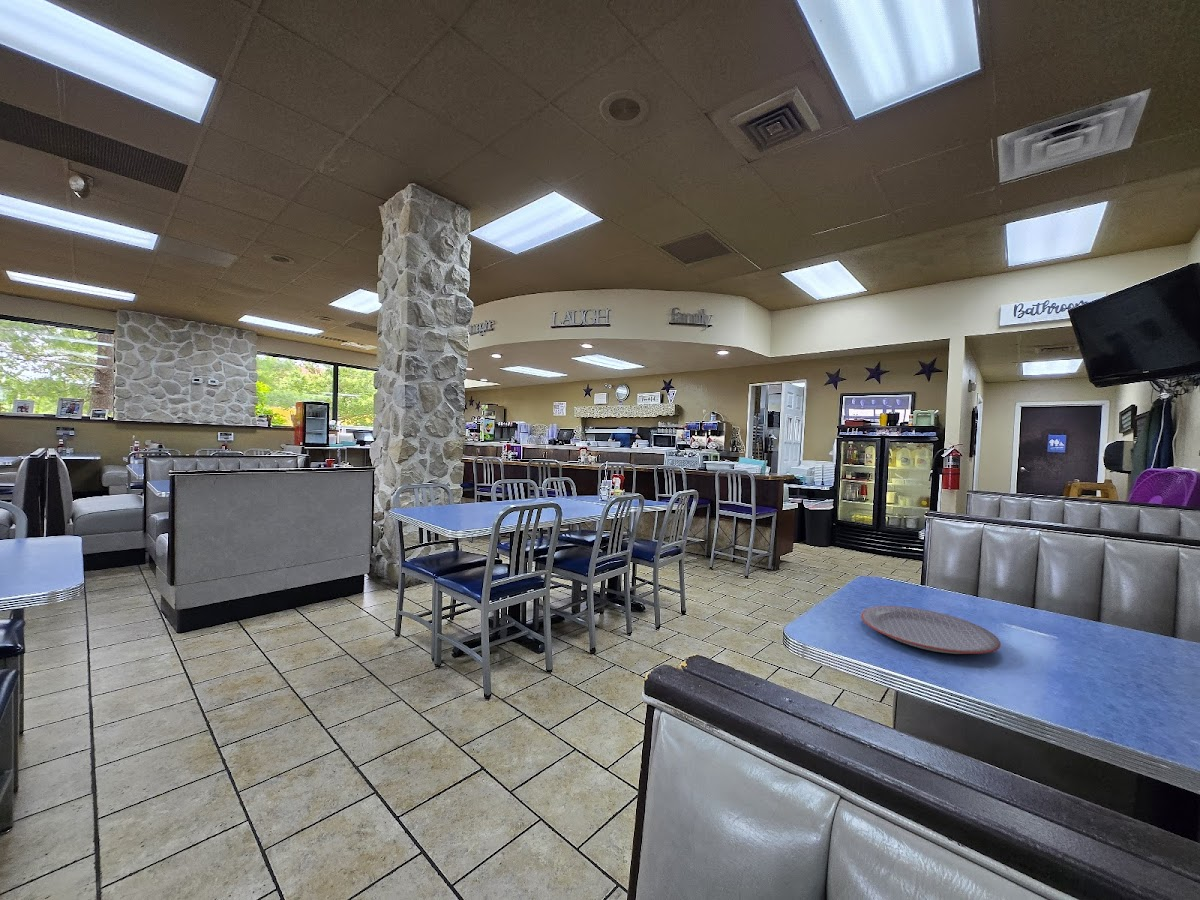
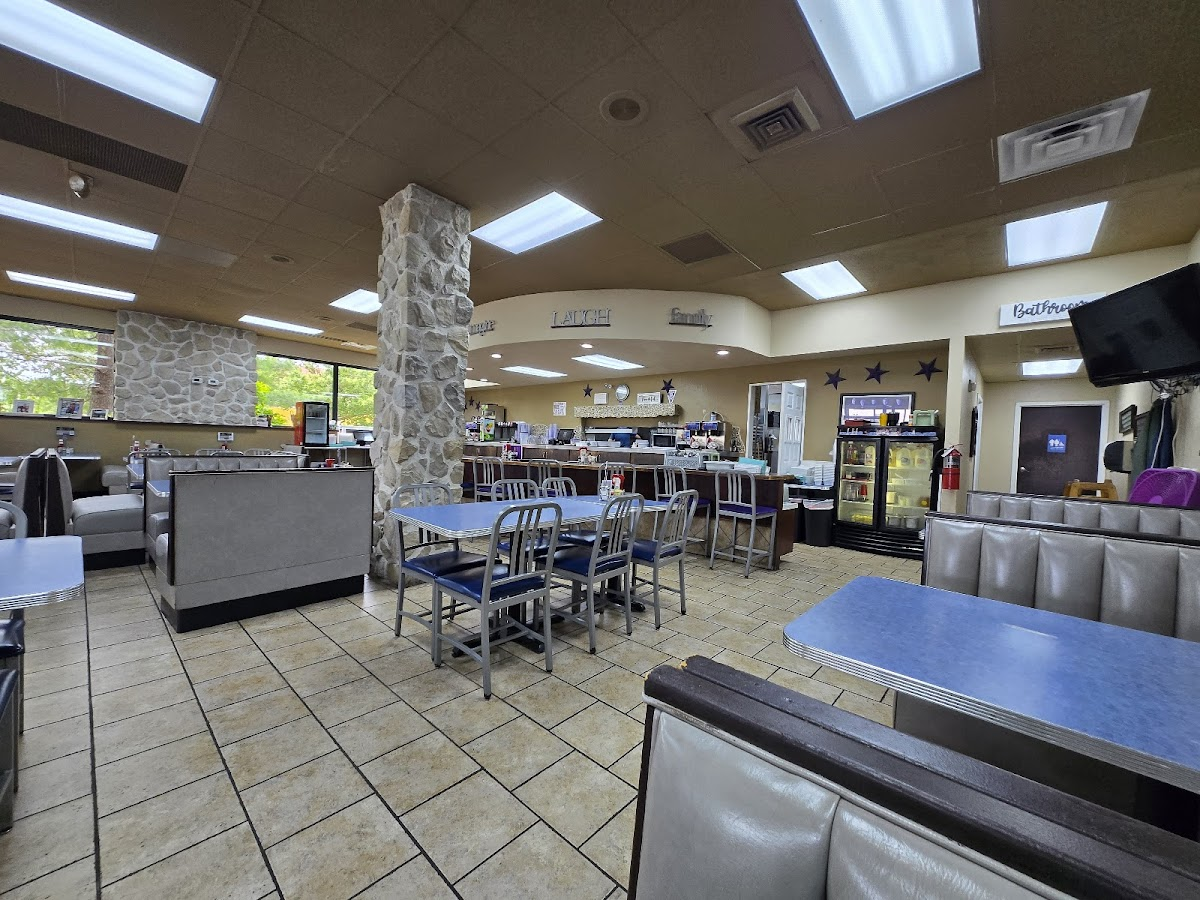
- plate [860,605,1002,655]
